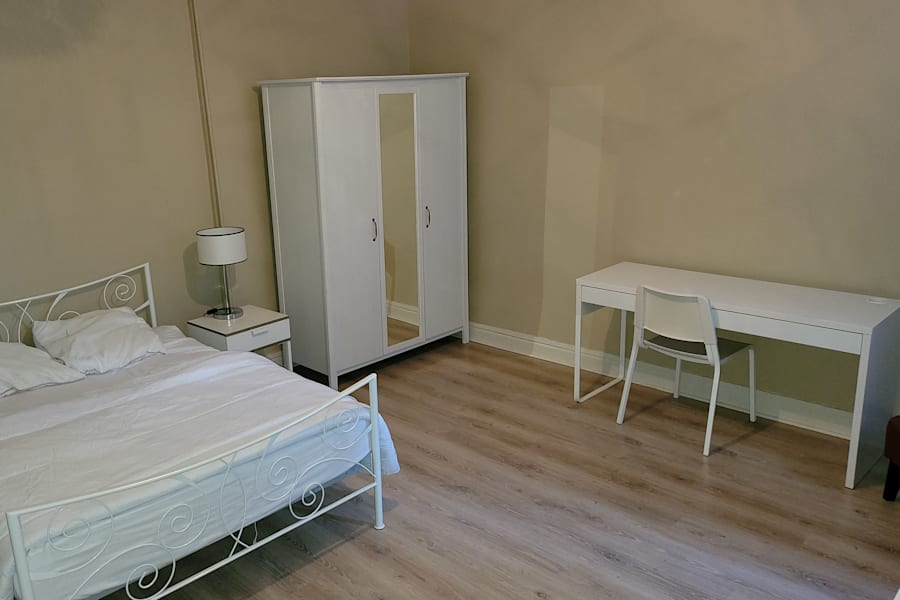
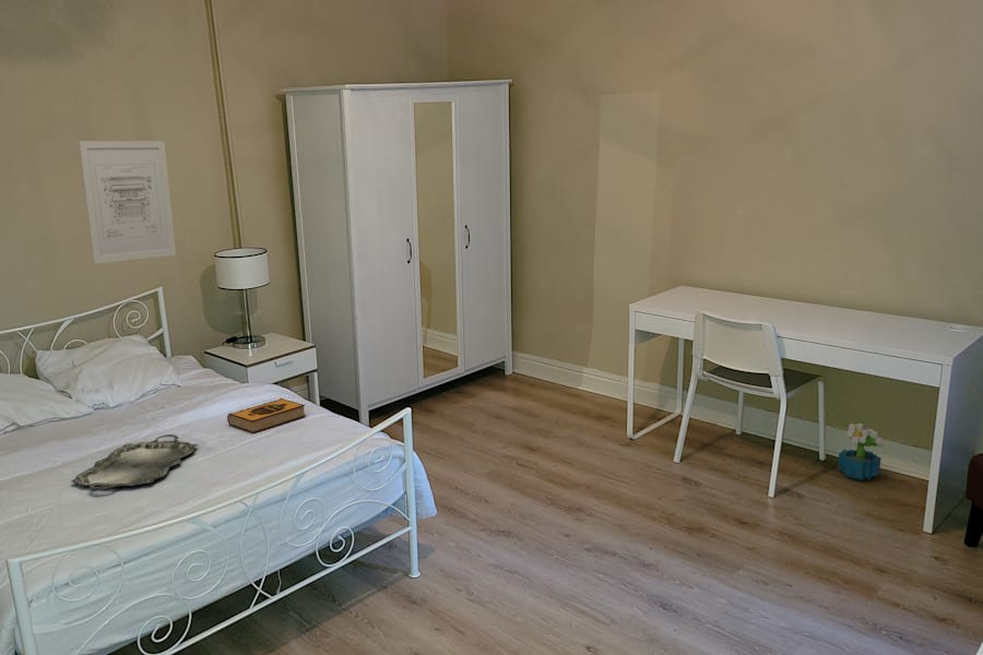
+ decorative plant [837,422,885,481]
+ hardback book [226,397,307,433]
+ serving tray [71,433,199,490]
+ wall art [78,140,177,265]
